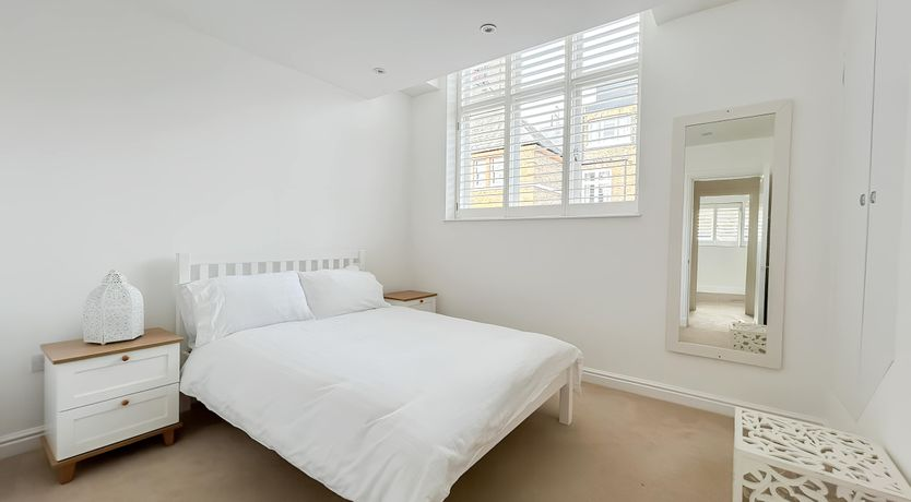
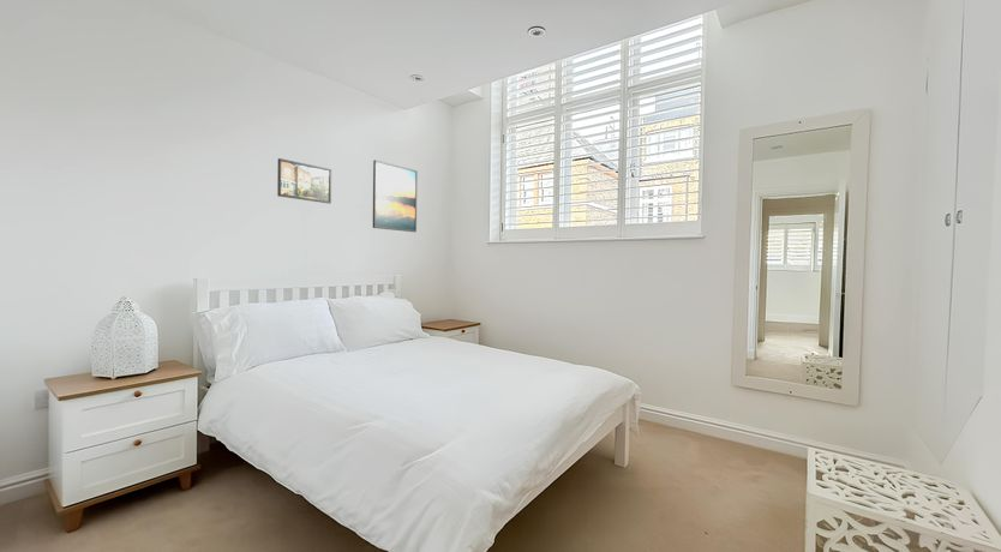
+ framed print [372,158,419,233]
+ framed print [276,157,332,204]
